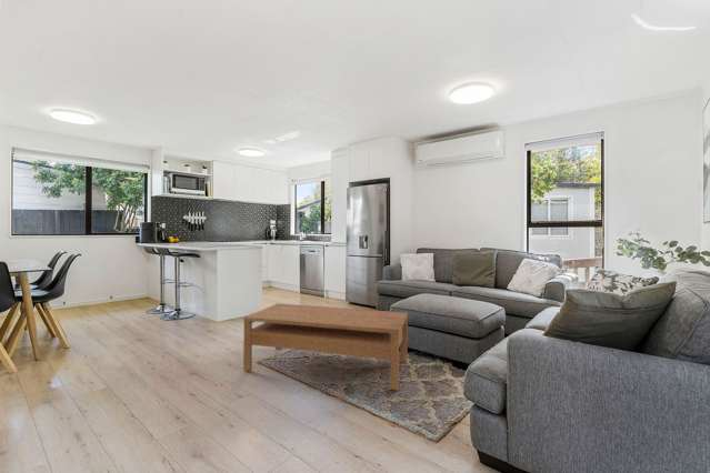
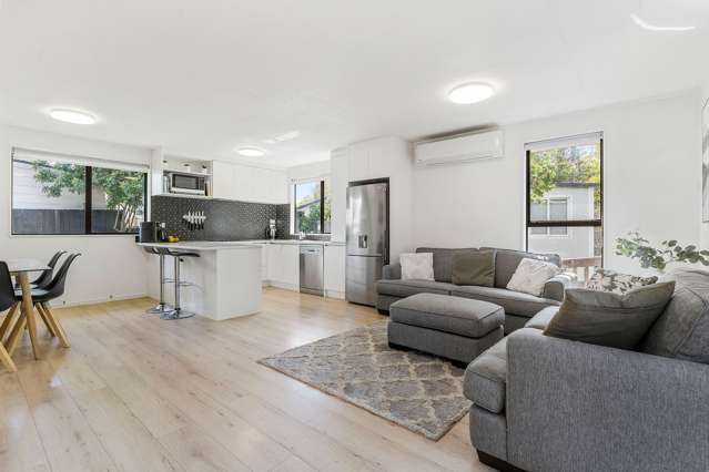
- coffee table [242,303,409,392]
